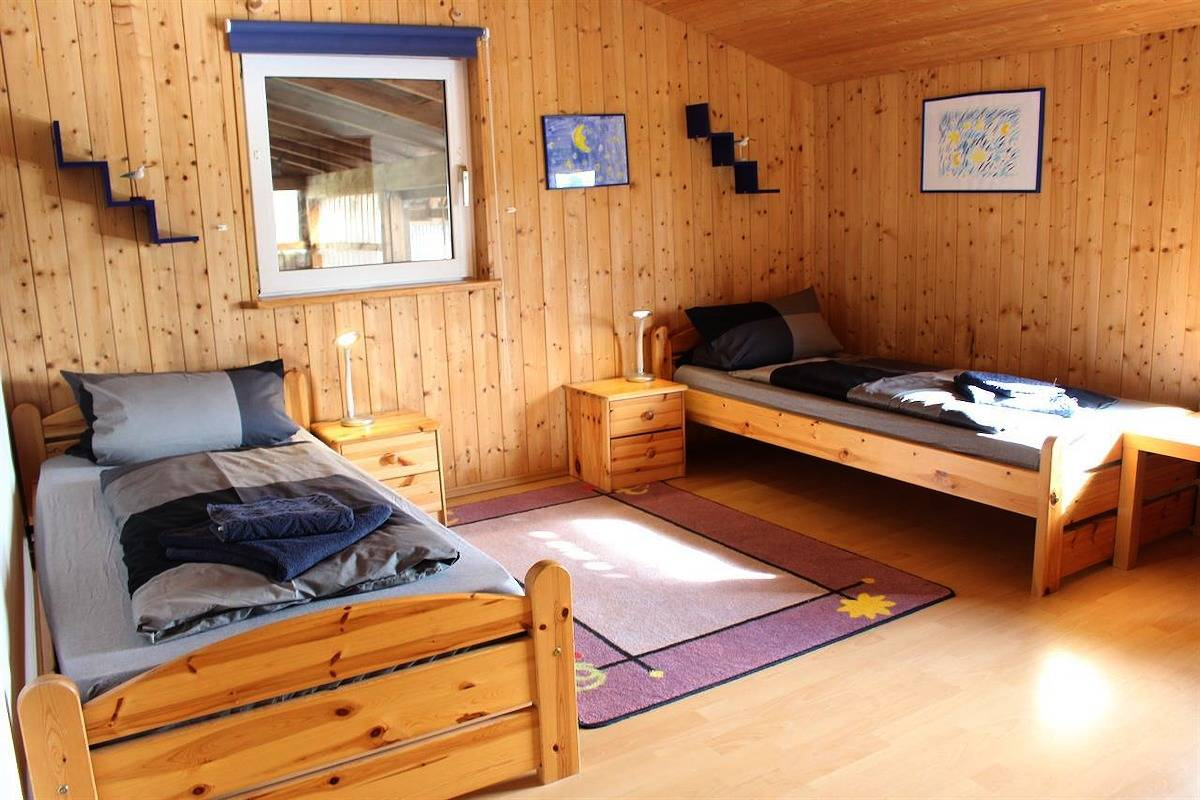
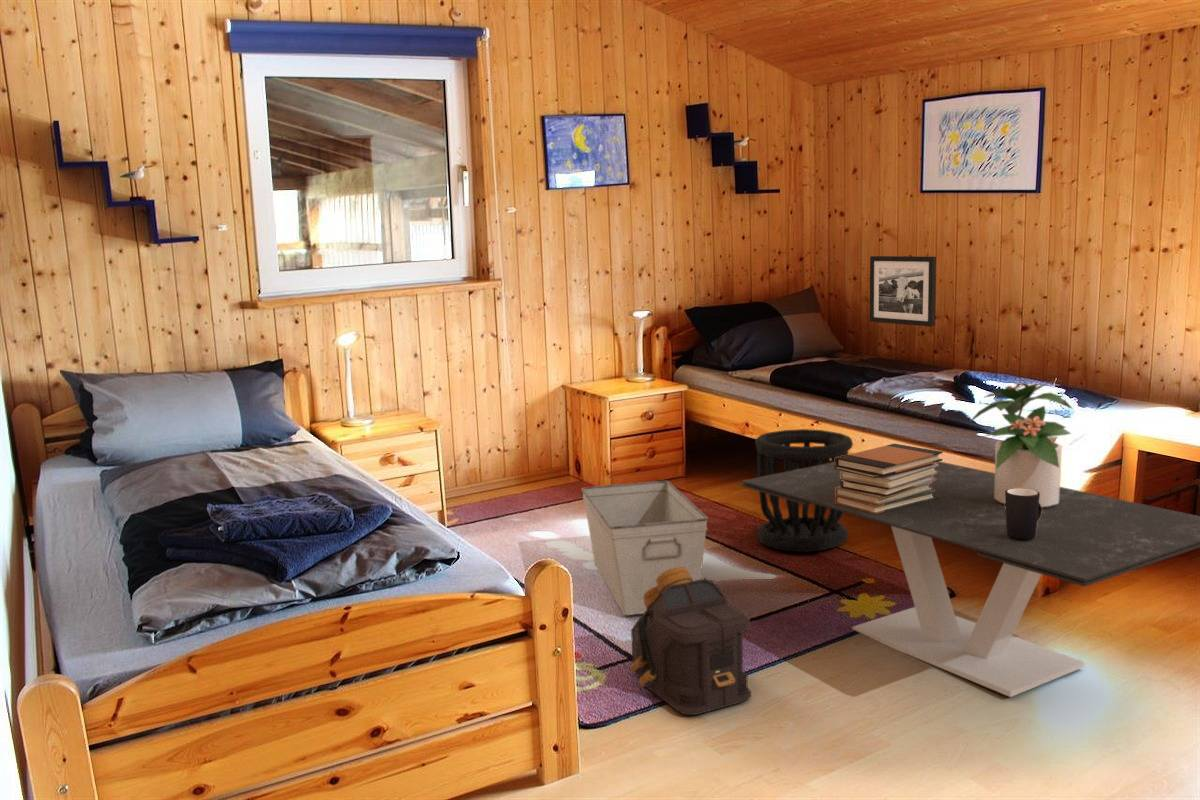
+ storage bin [580,480,709,616]
+ potted plant [968,379,1074,508]
+ backpack [629,567,752,716]
+ picture frame [869,255,937,328]
+ coffee table [741,461,1200,698]
+ wastebasket [754,428,854,553]
+ mug [1005,488,1042,540]
+ book stack [834,443,944,514]
